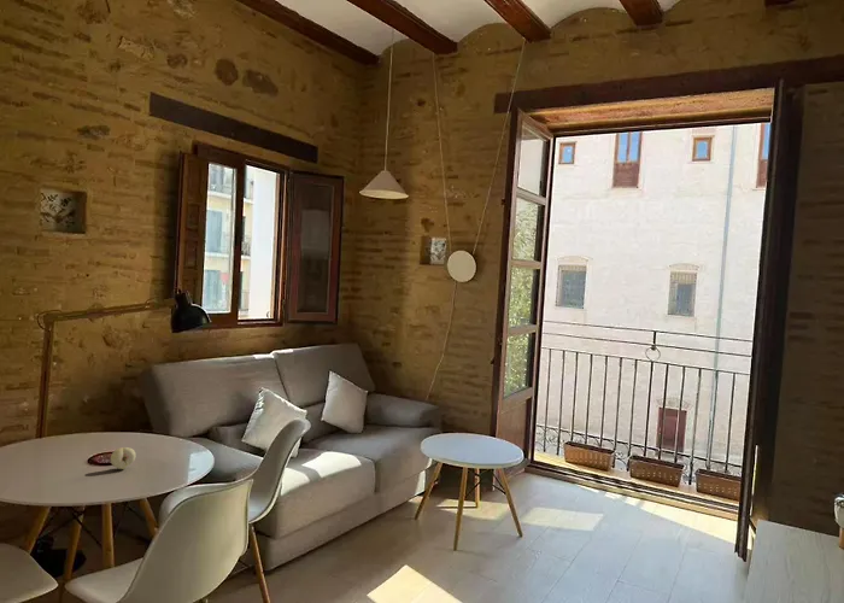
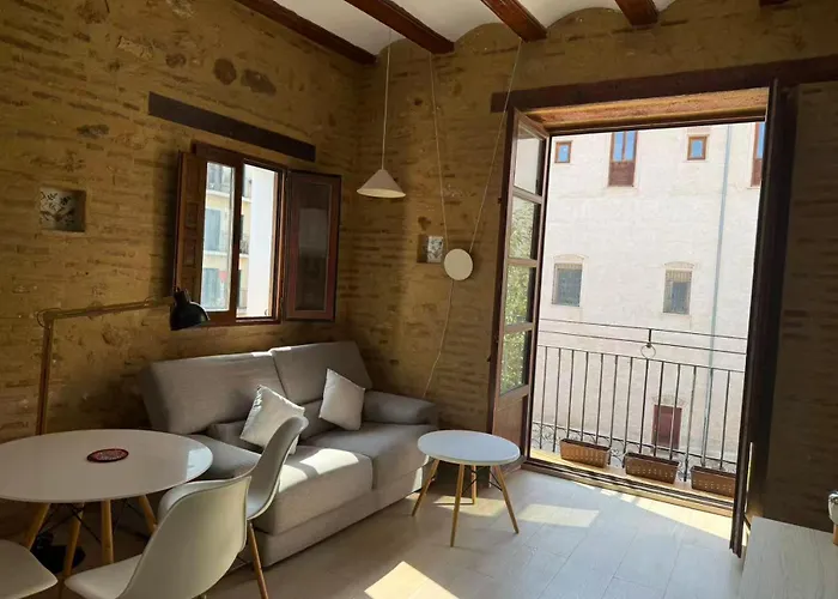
- fruit [110,446,136,470]
